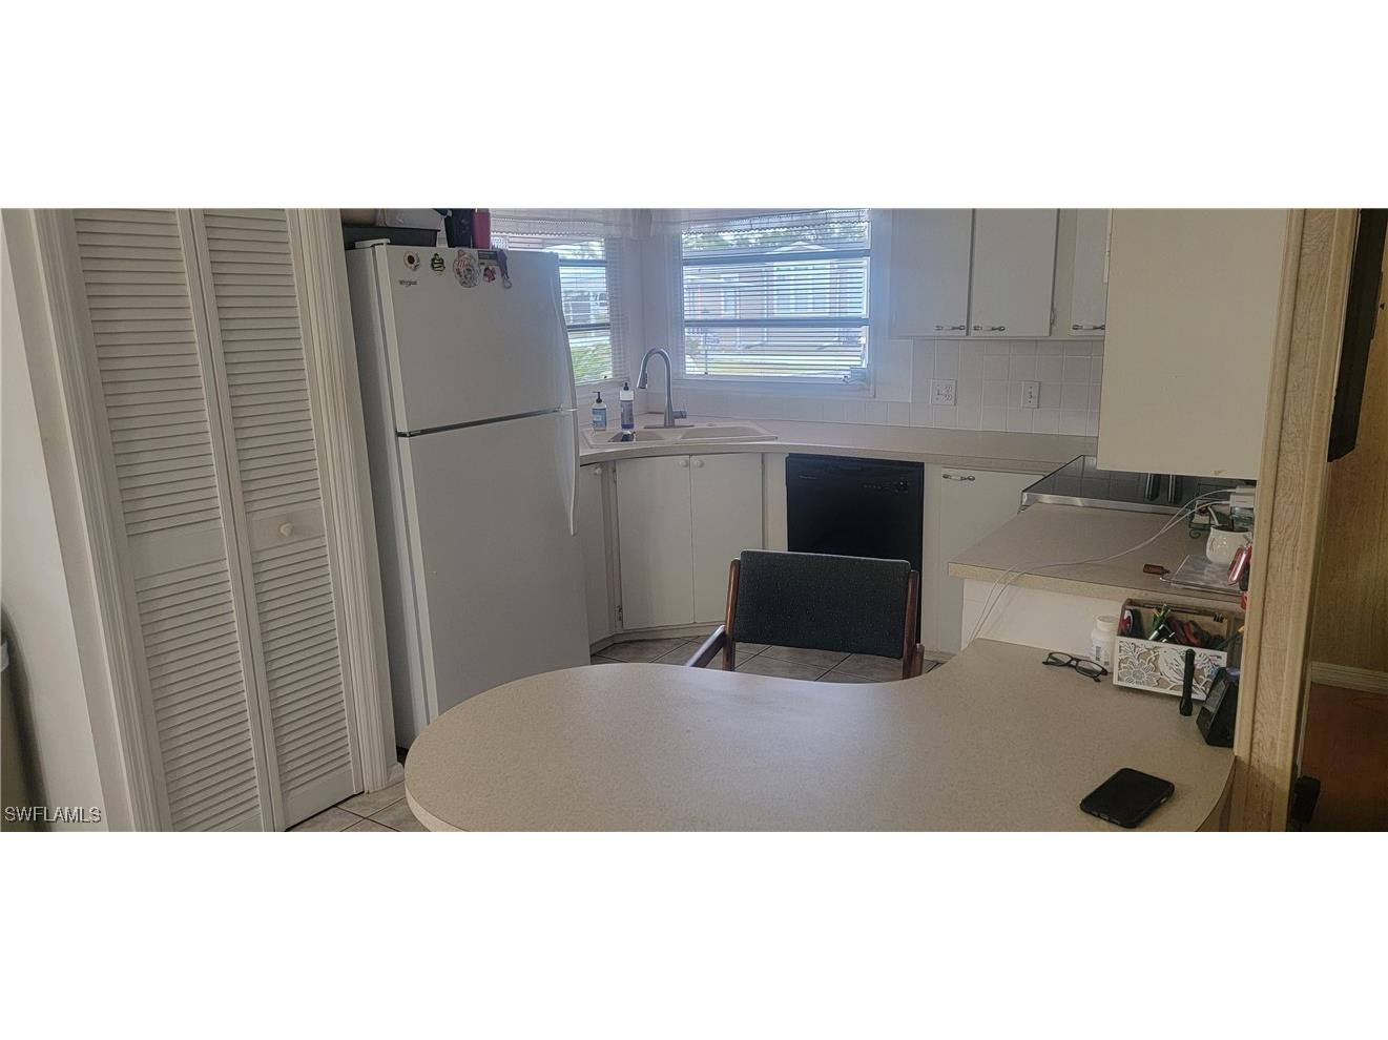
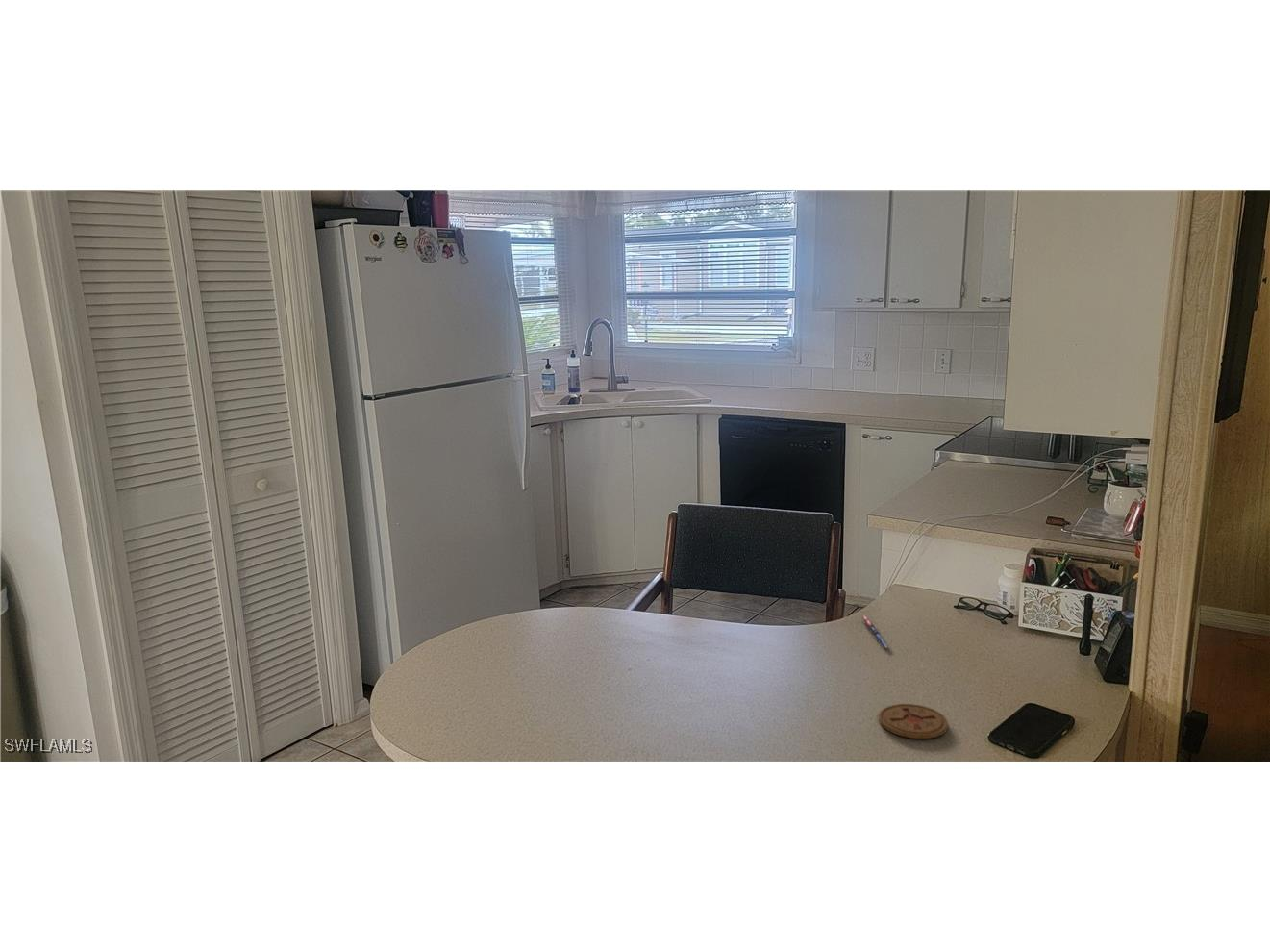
+ pen [860,614,890,649]
+ coaster [878,703,949,739]
